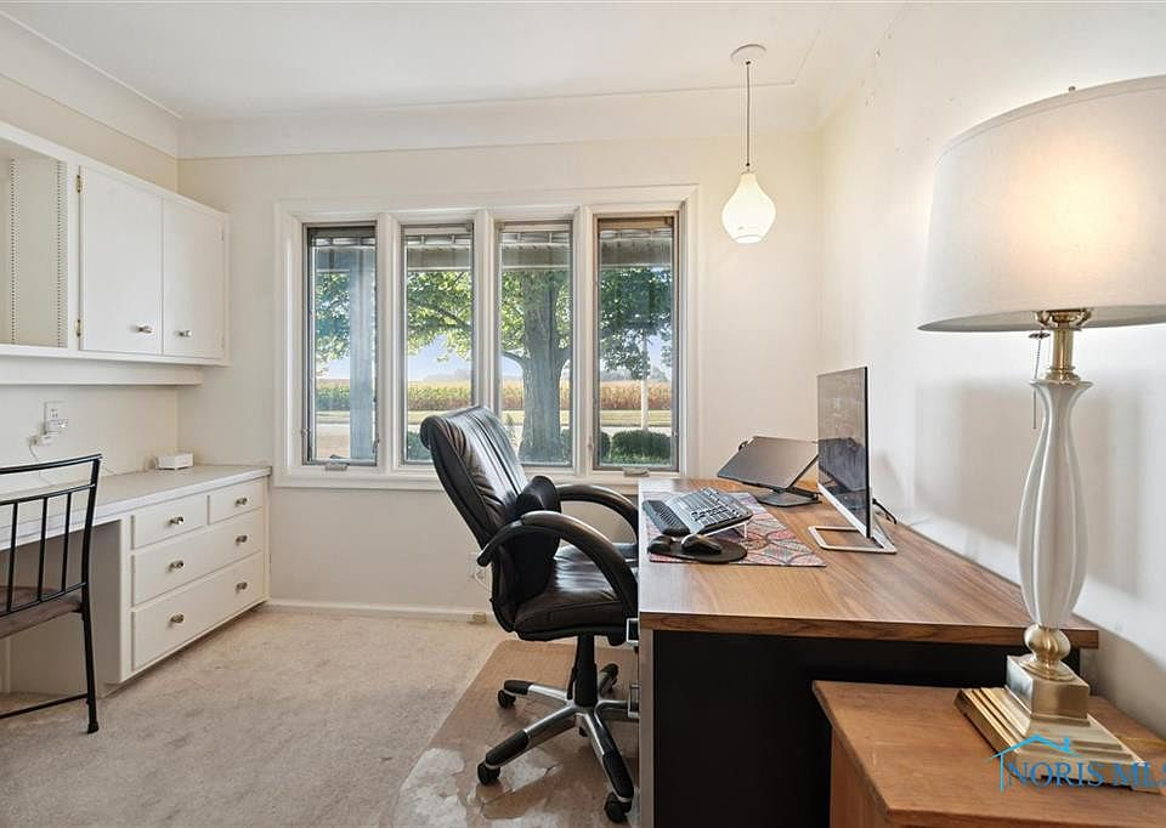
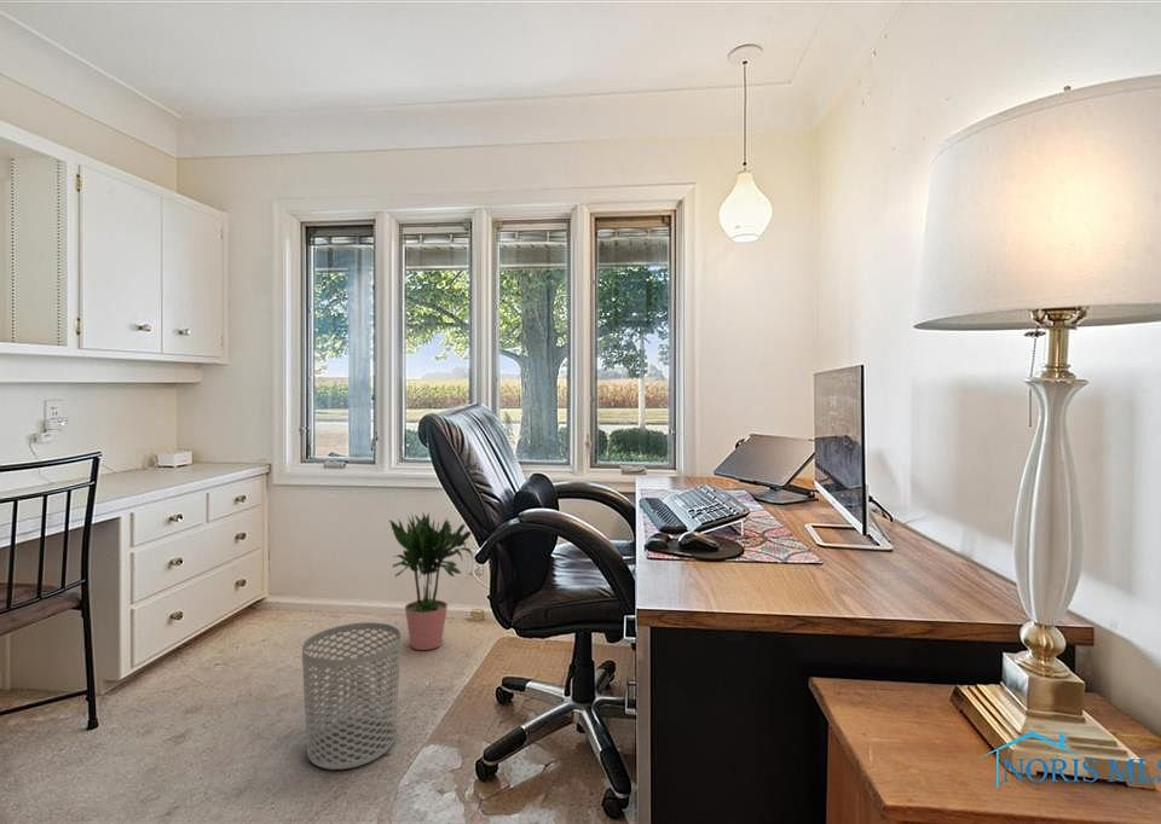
+ waste bin [301,621,402,771]
+ potted plant [388,511,474,651]
